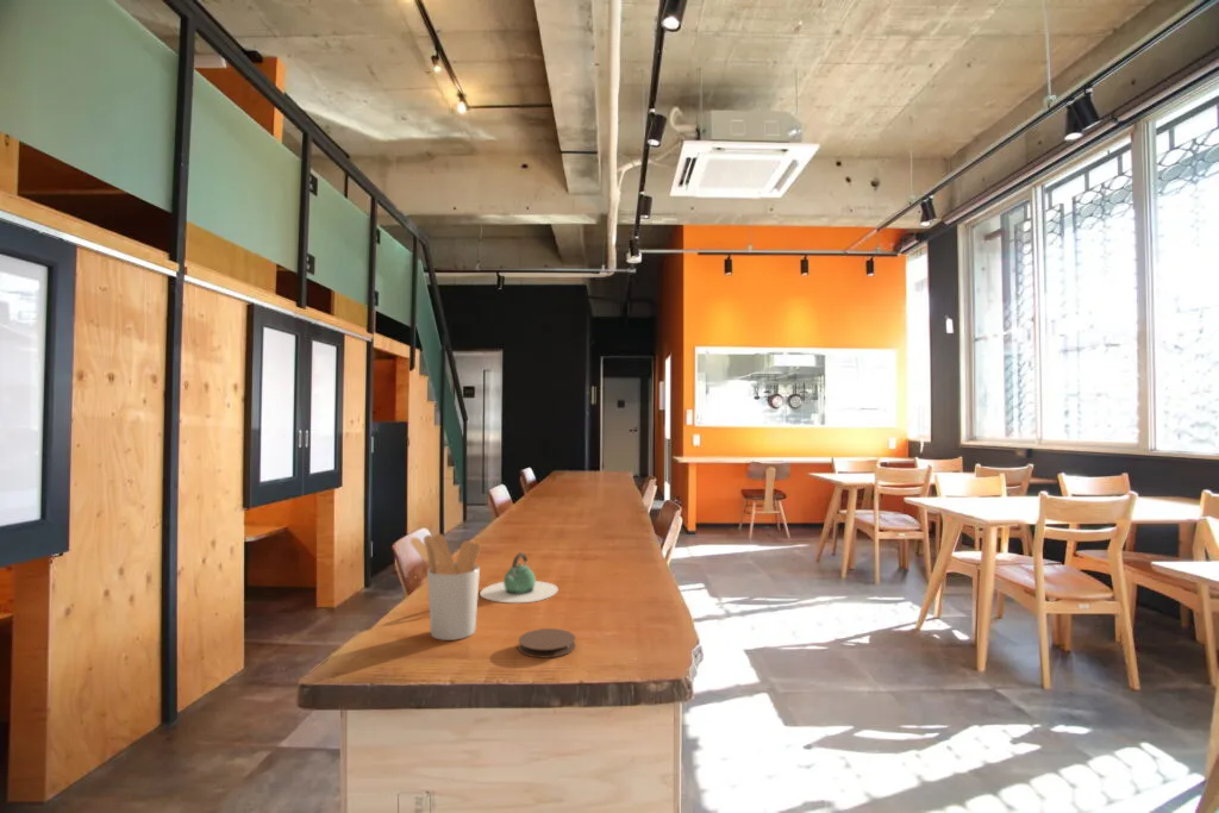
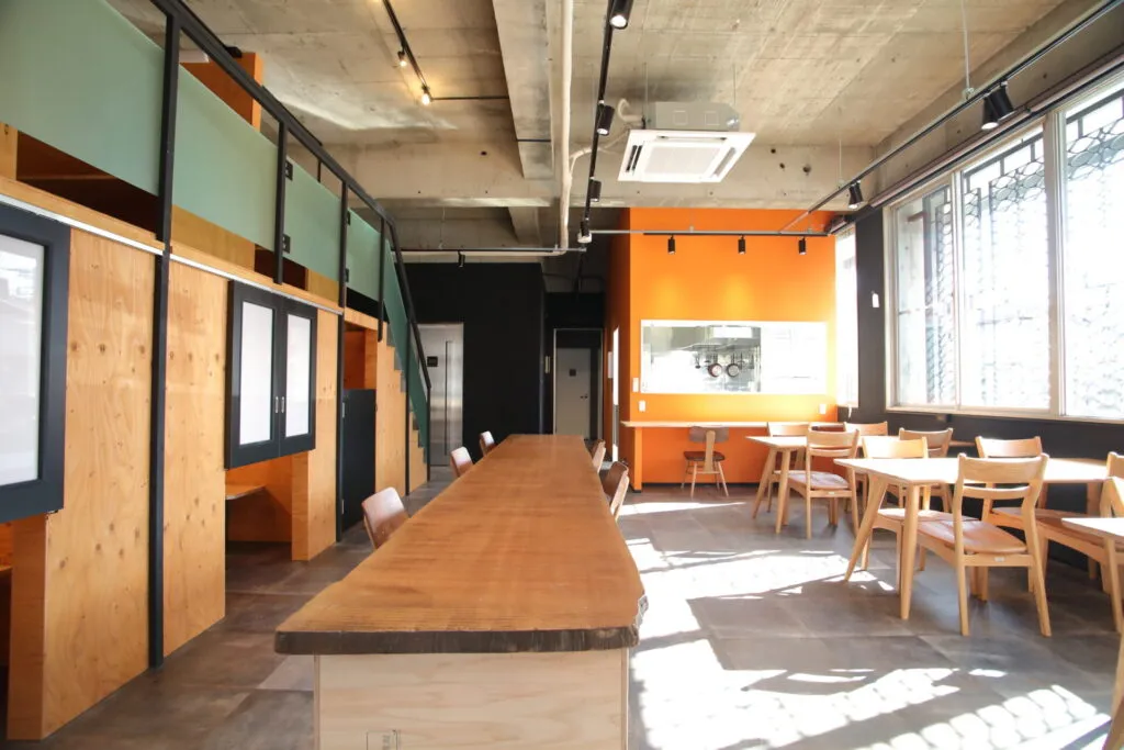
- coaster [518,627,576,659]
- utensil holder [410,533,482,642]
- teapot [479,551,560,604]
